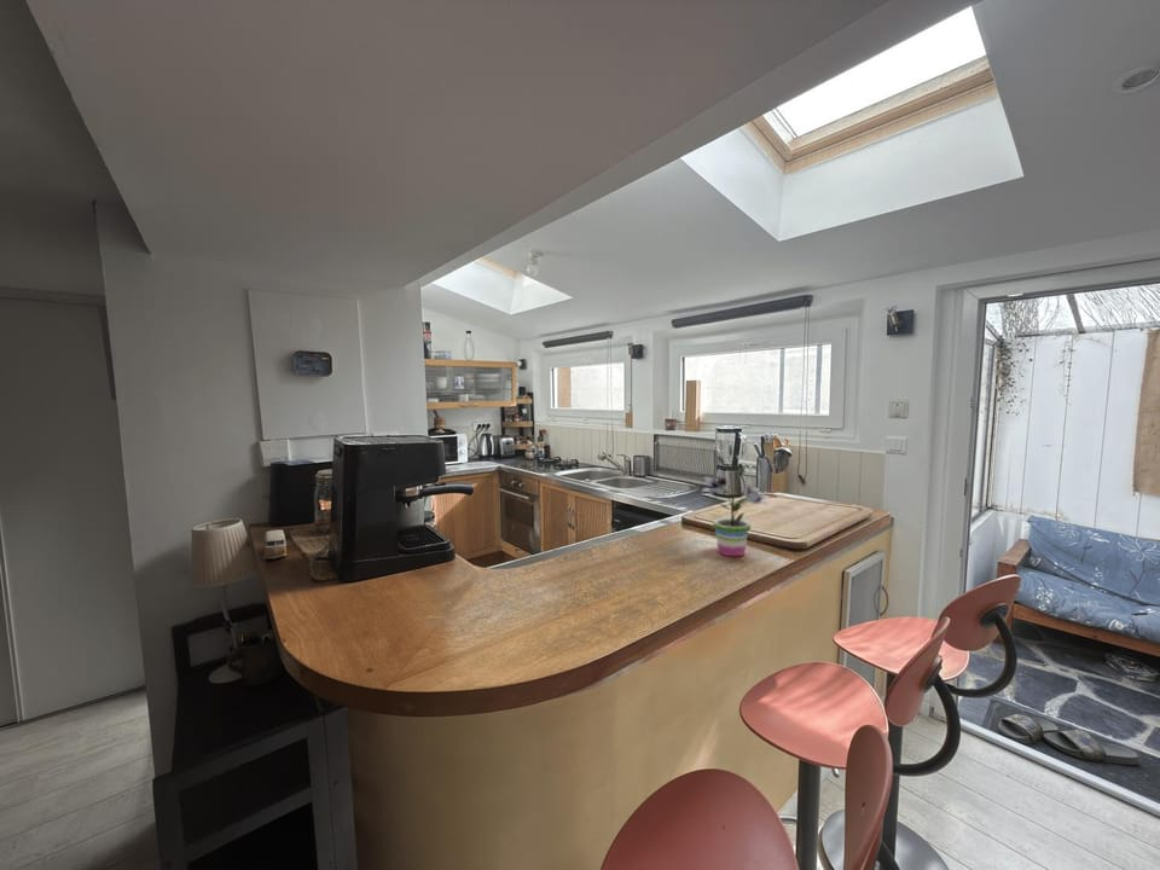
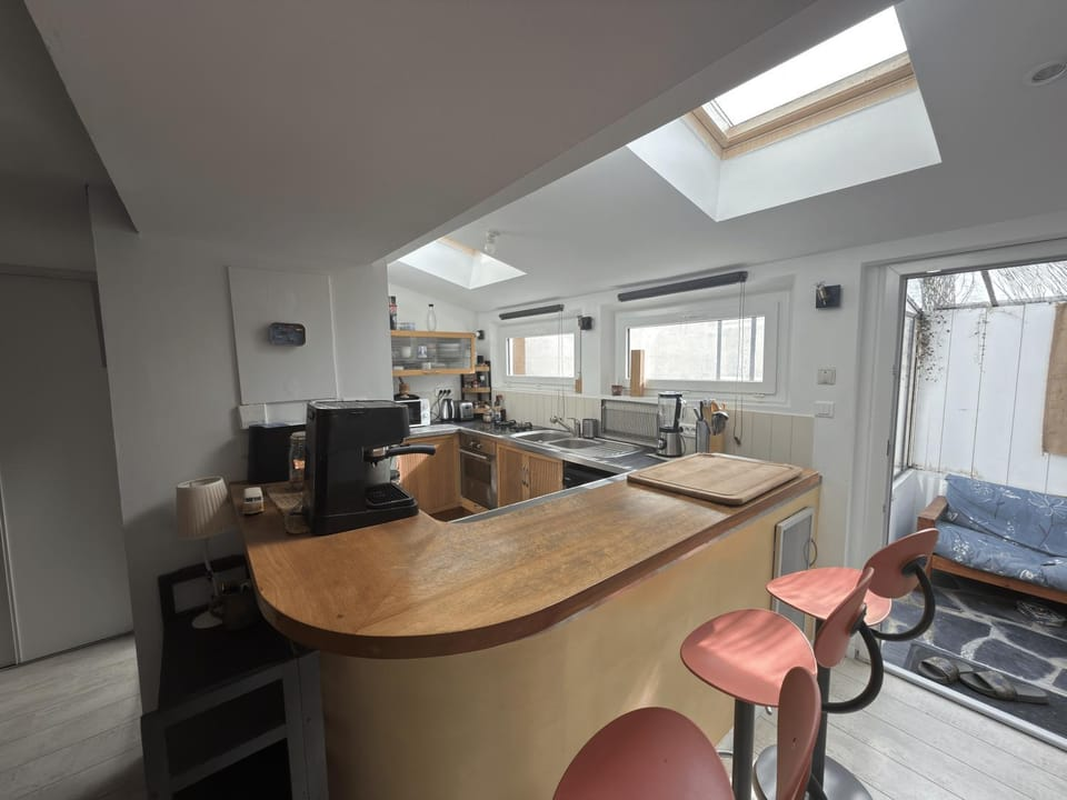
- potted plant [700,443,771,557]
